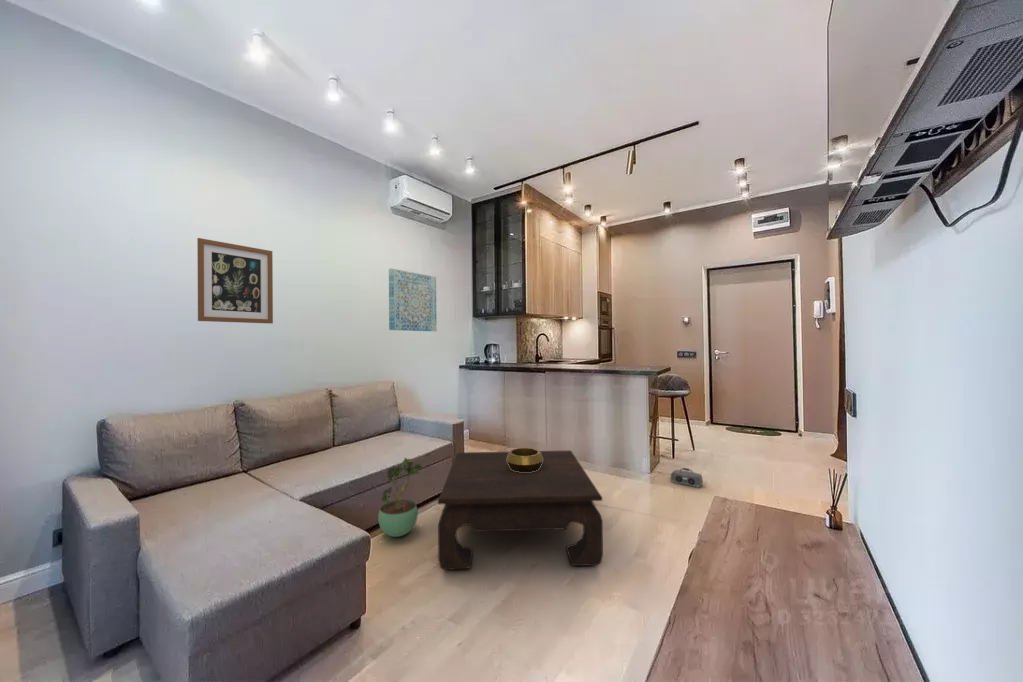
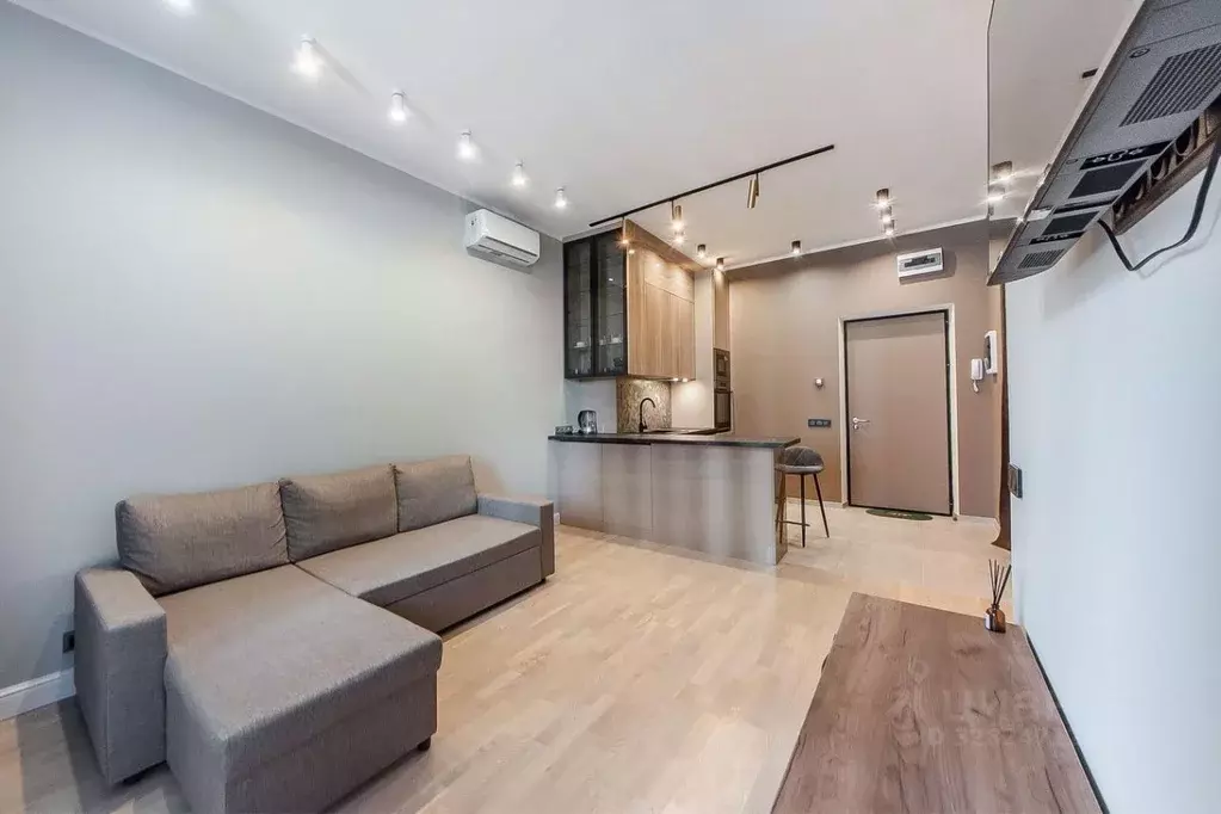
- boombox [669,467,704,489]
- wall art [196,237,274,325]
- potted plant [377,457,424,538]
- coffee table [437,449,604,571]
- decorative bowl [507,447,543,472]
- wall art [388,267,438,332]
